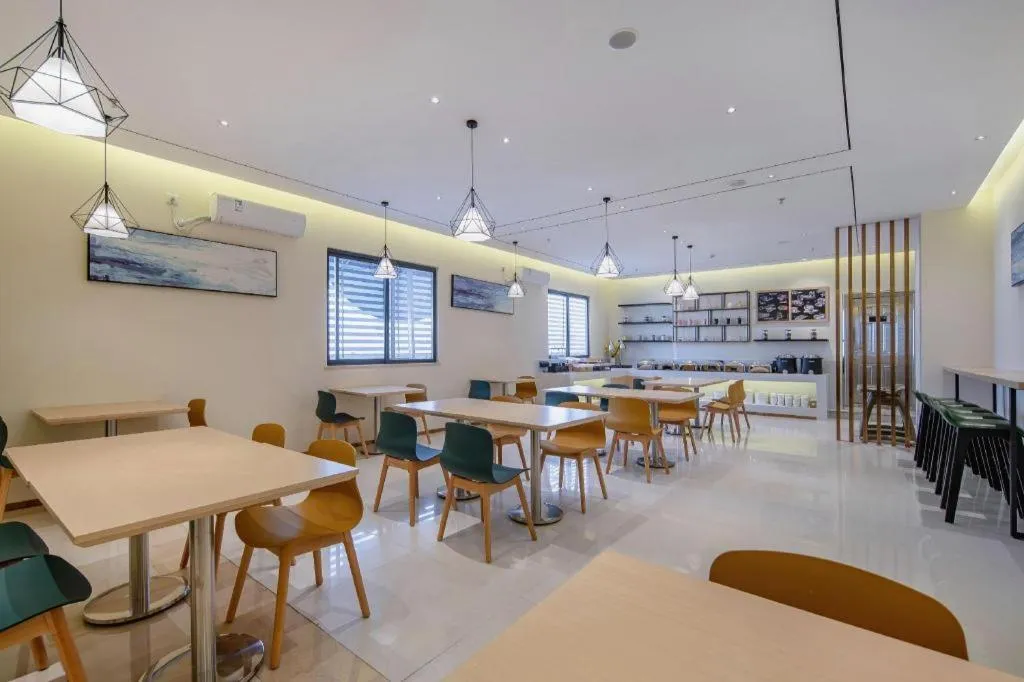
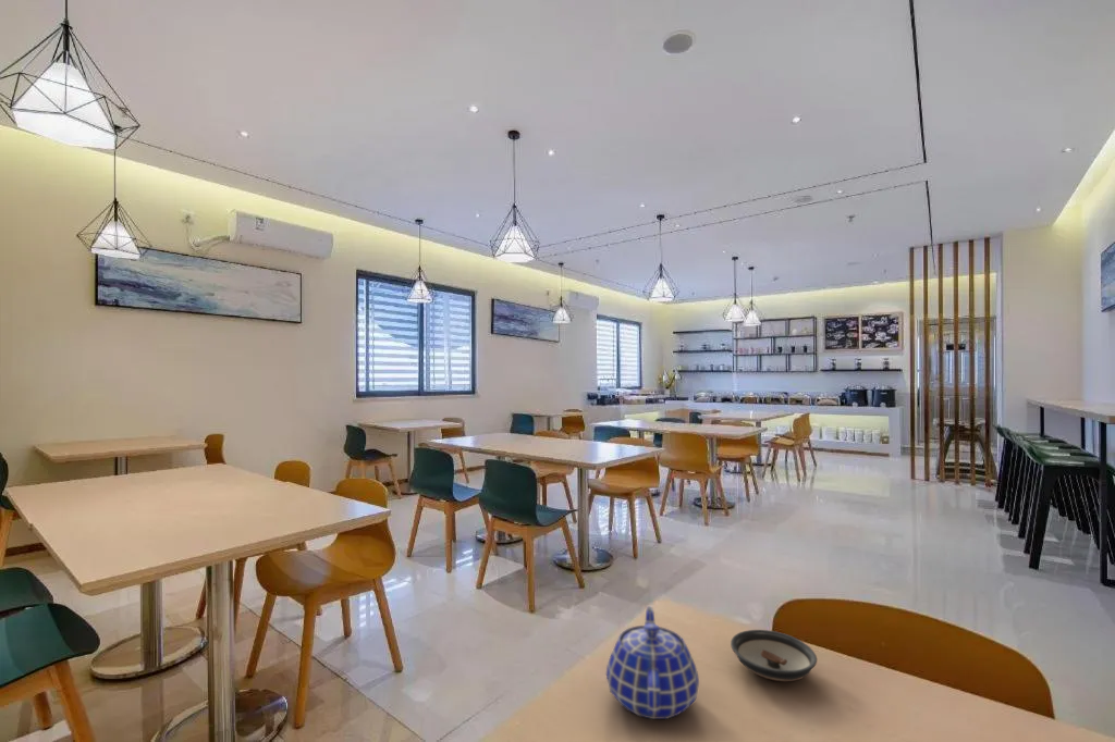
+ saucer [730,629,818,682]
+ teapot [604,605,700,720]
